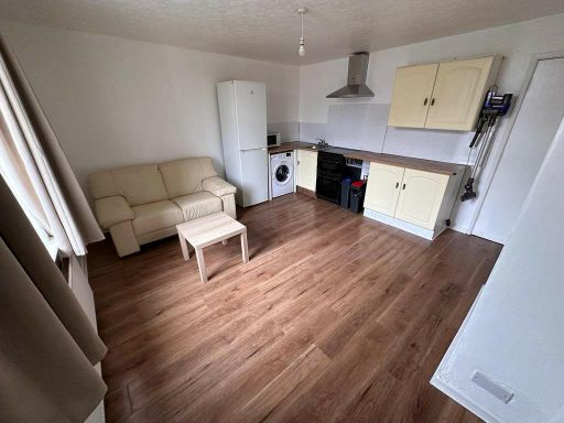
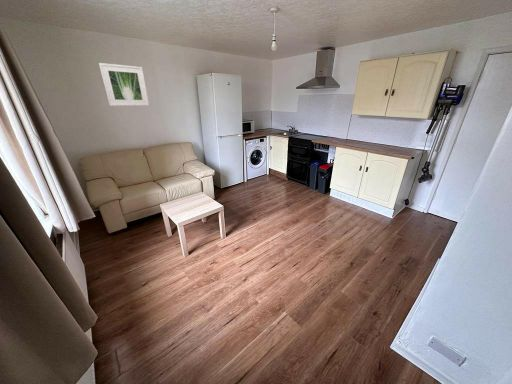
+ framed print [98,62,150,107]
